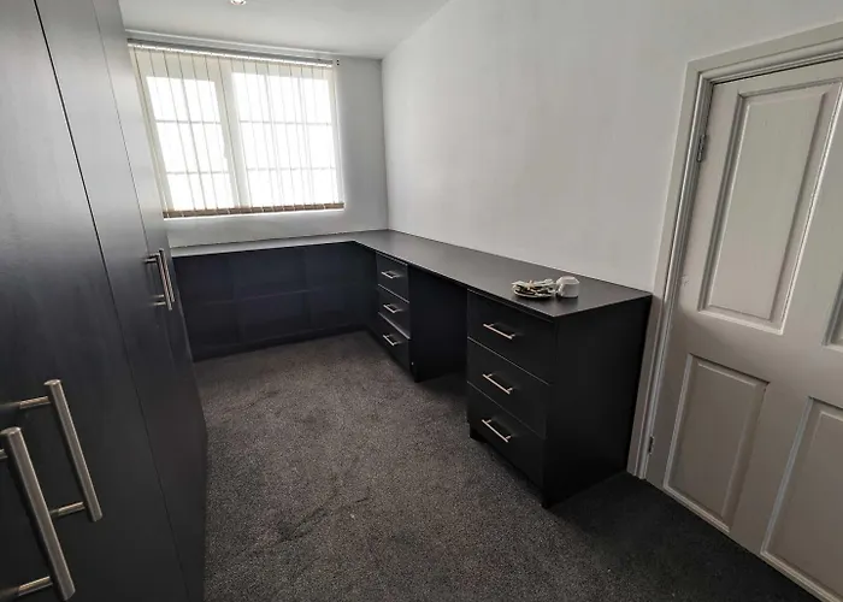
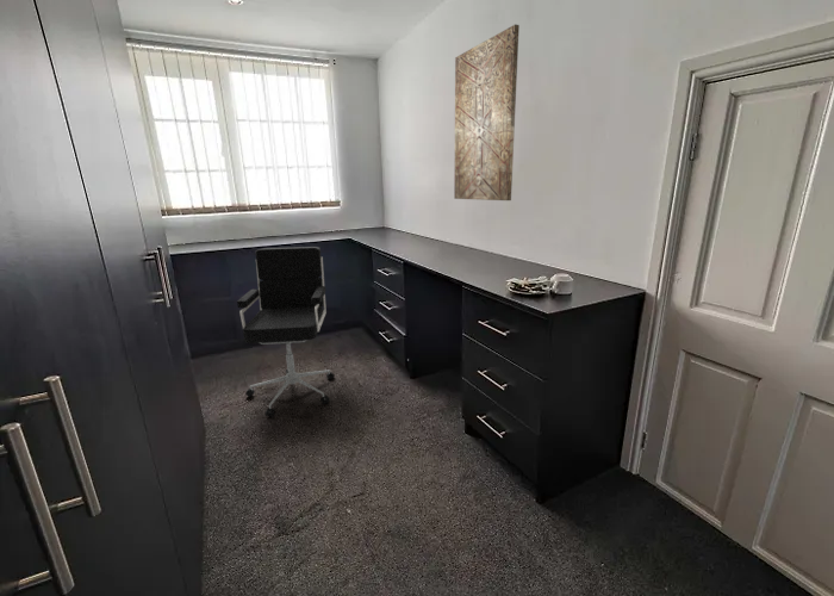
+ office chair [236,246,336,417]
+ wall art [453,24,521,201]
